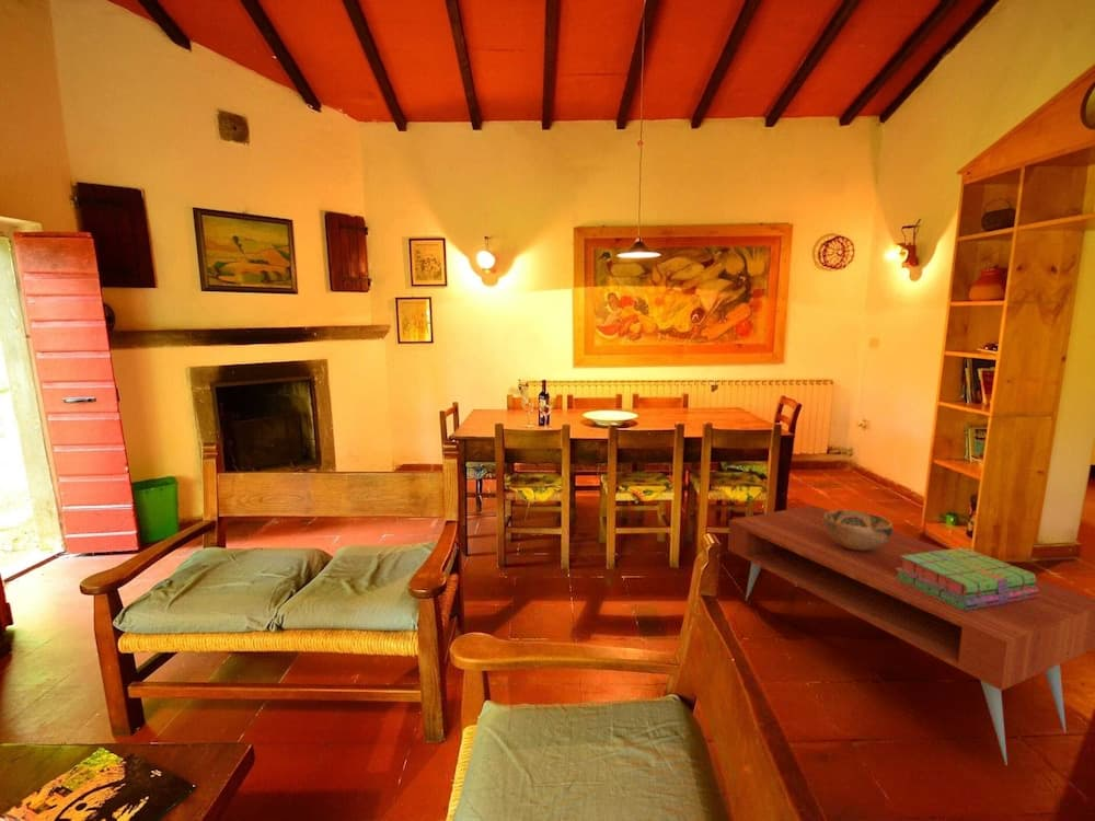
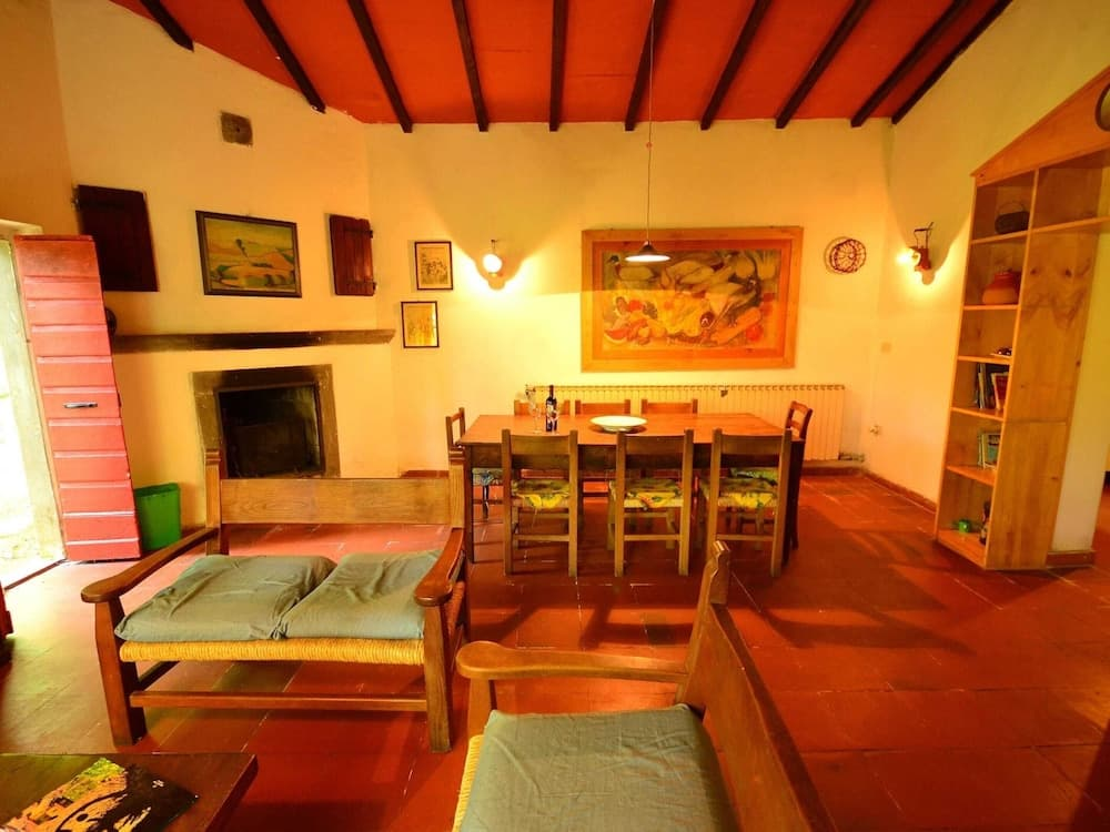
- stack of books [895,546,1038,611]
- coffee table [727,505,1095,766]
- decorative bowl [823,509,894,550]
